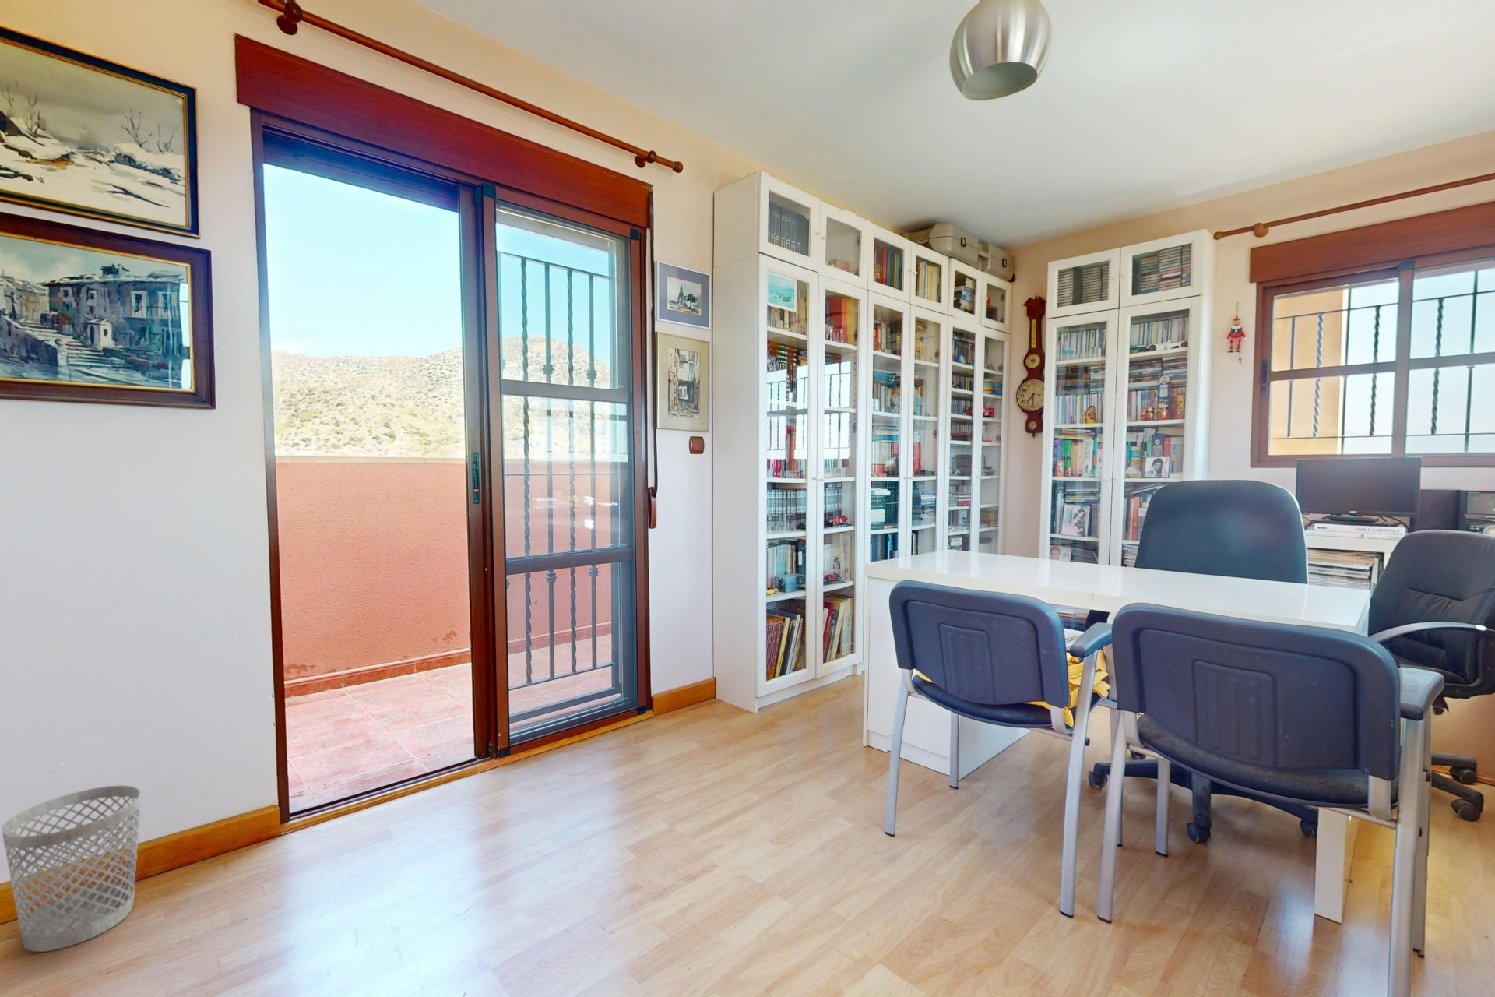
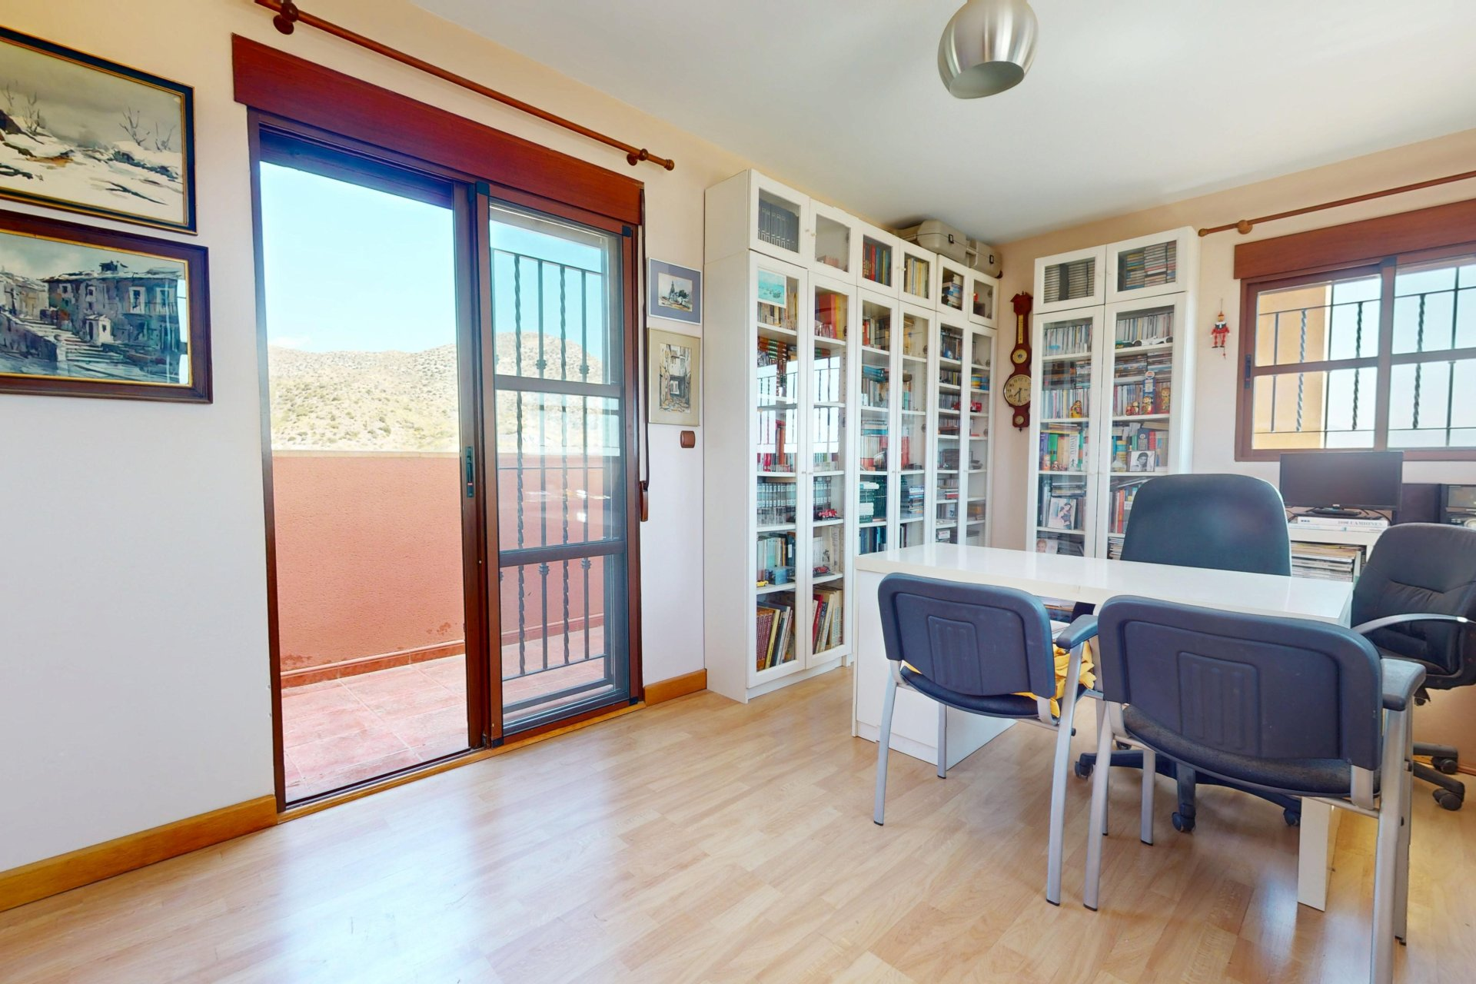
- wastebasket [1,784,142,952]
